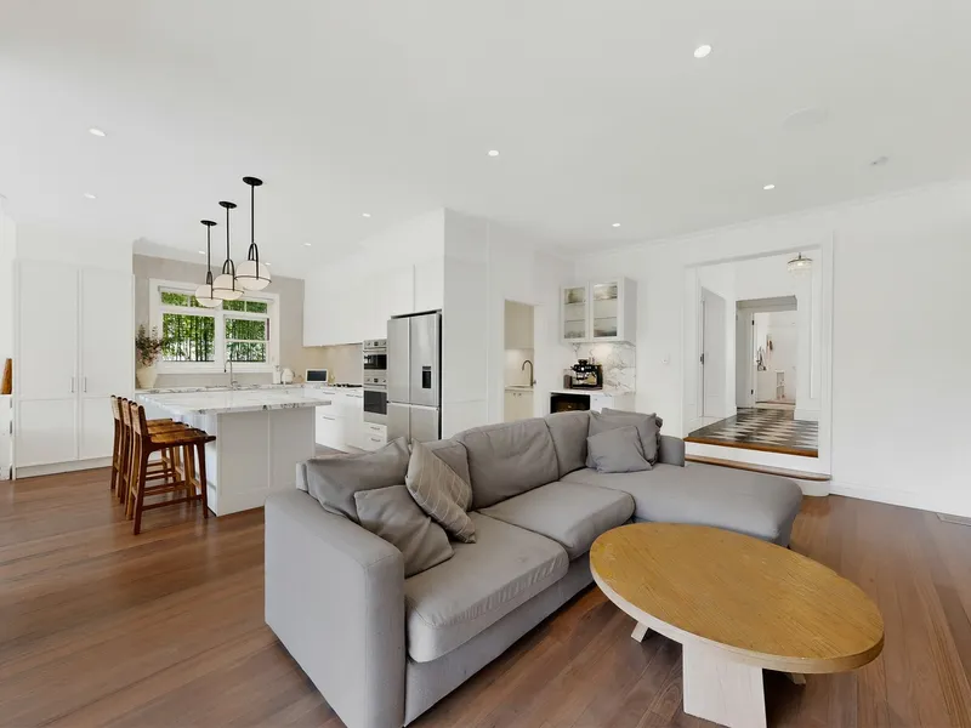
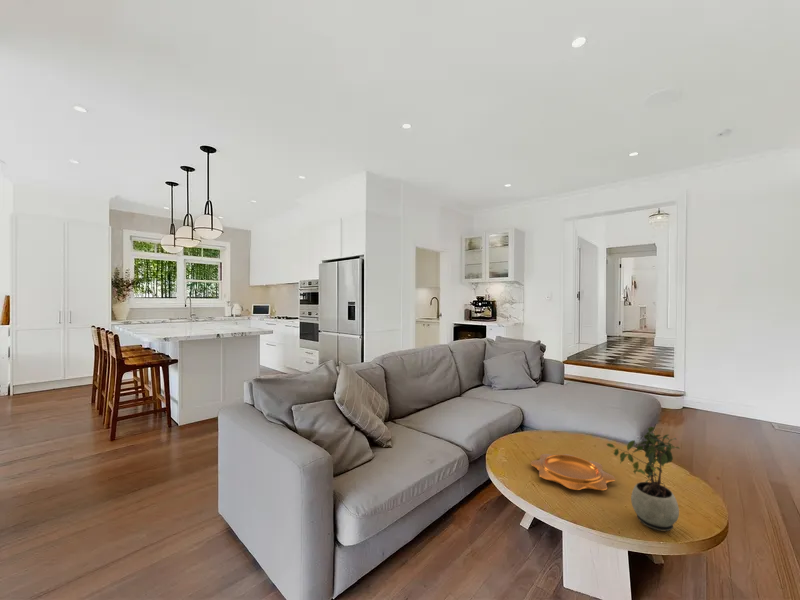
+ potted plant [606,426,681,532]
+ decorative bowl [530,453,616,491]
